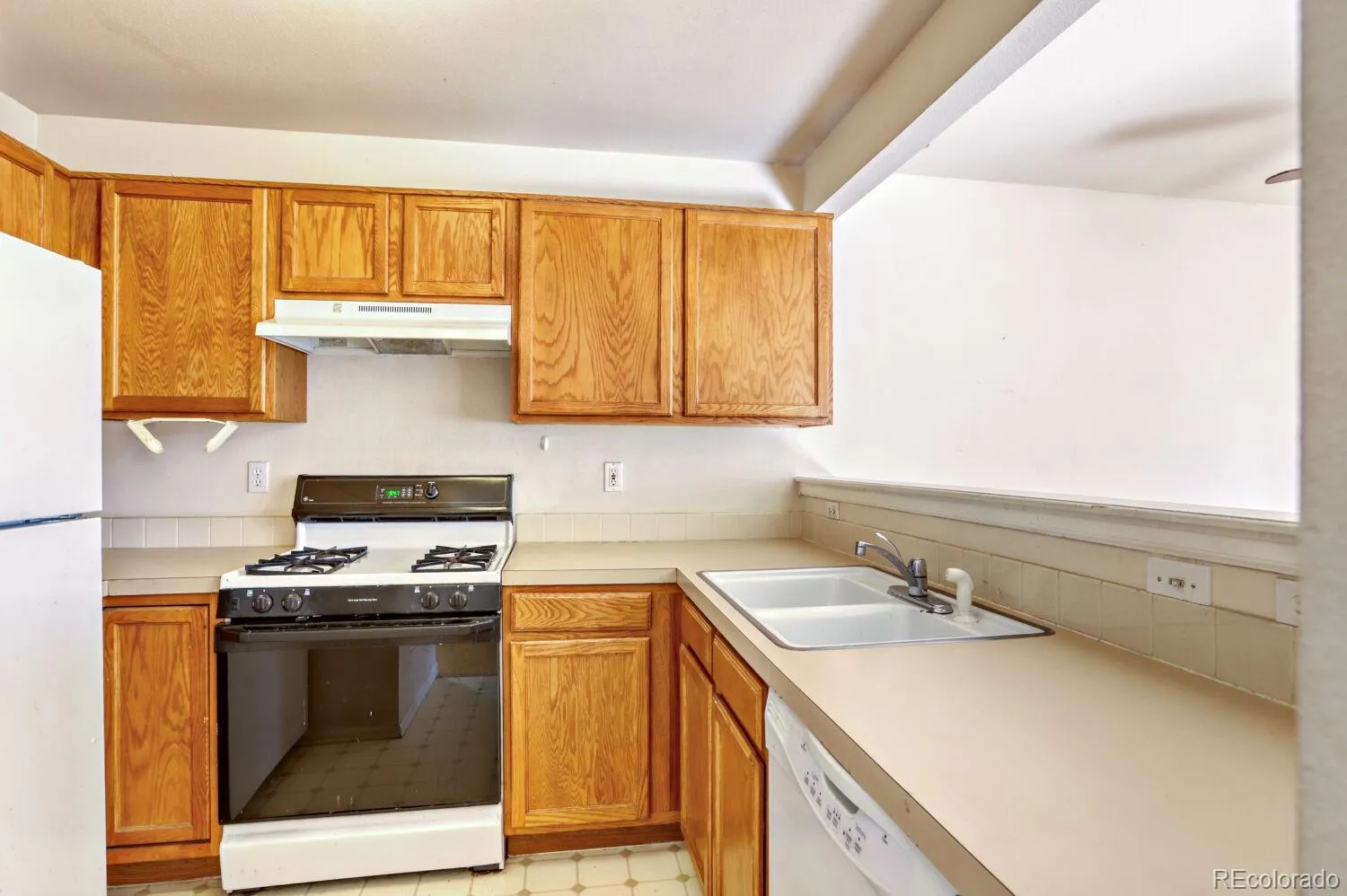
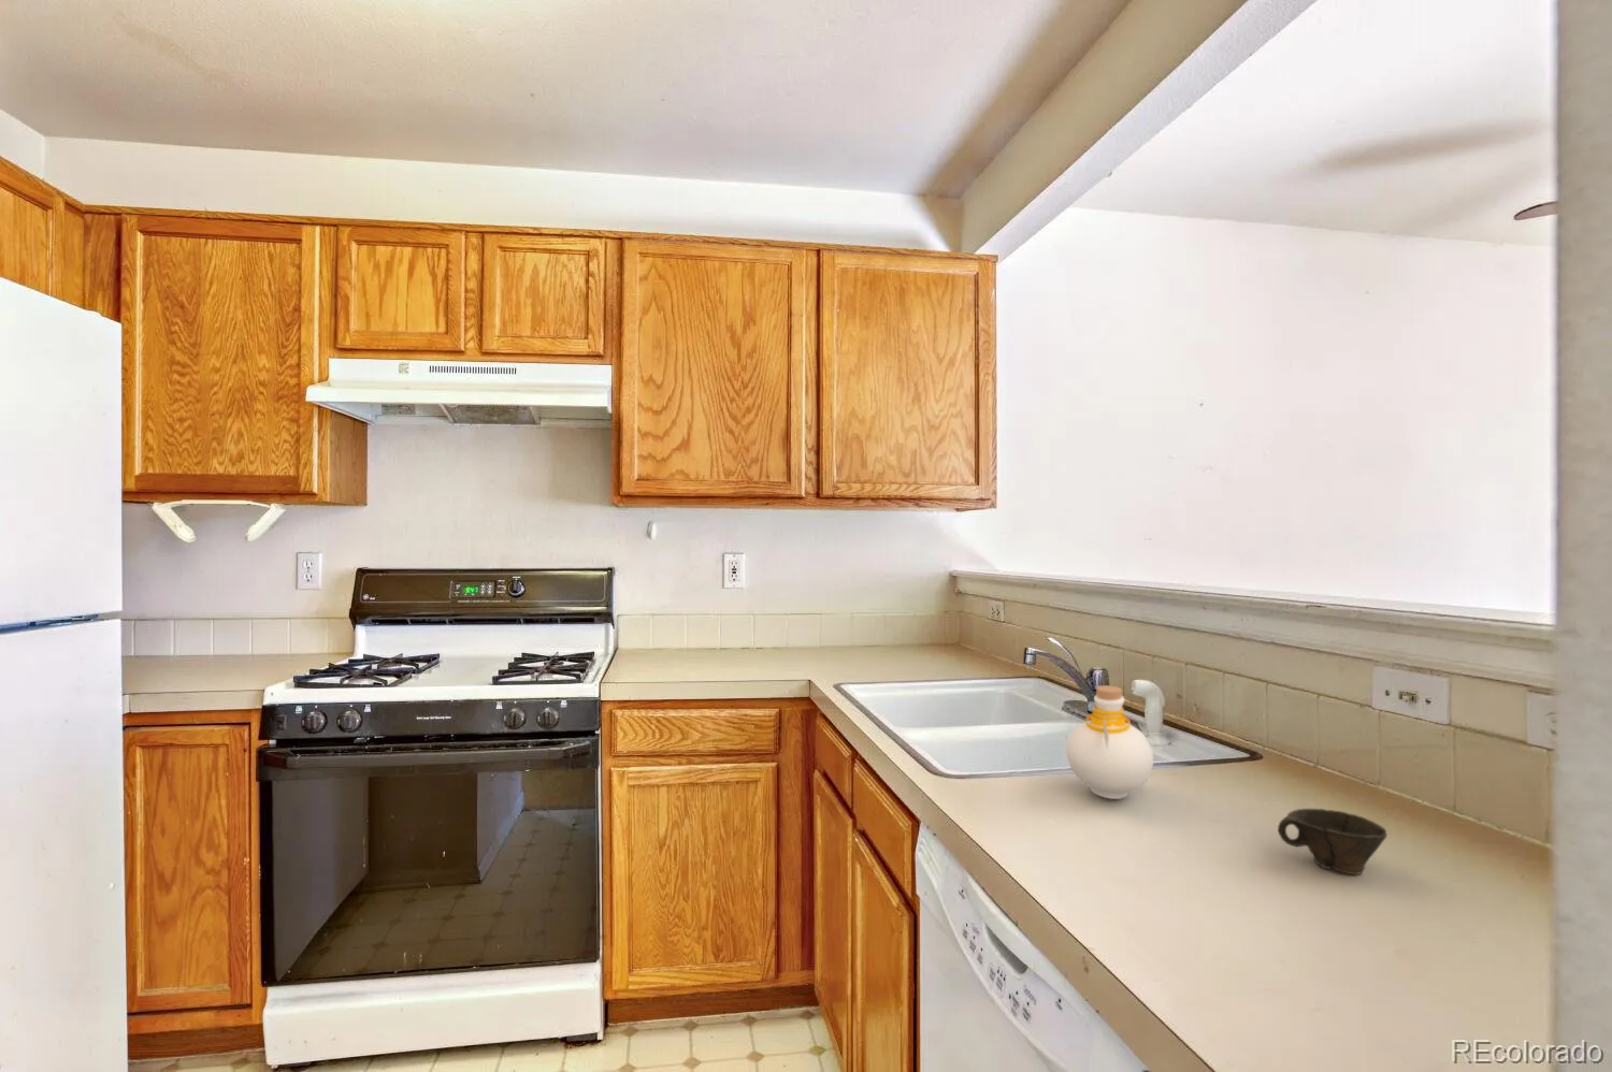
+ cup [1277,808,1388,876]
+ bottle [1065,684,1154,800]
